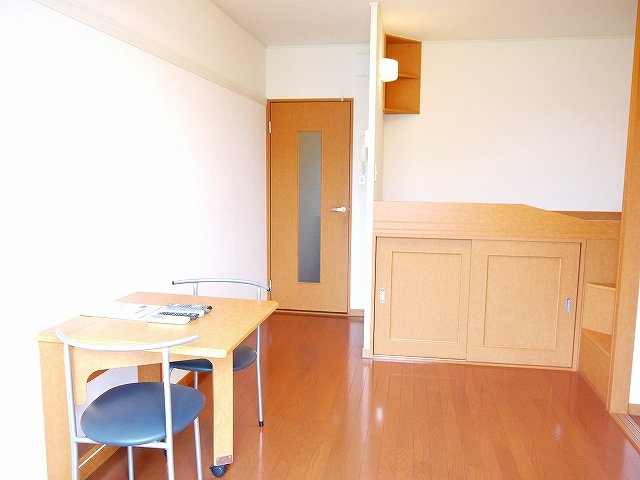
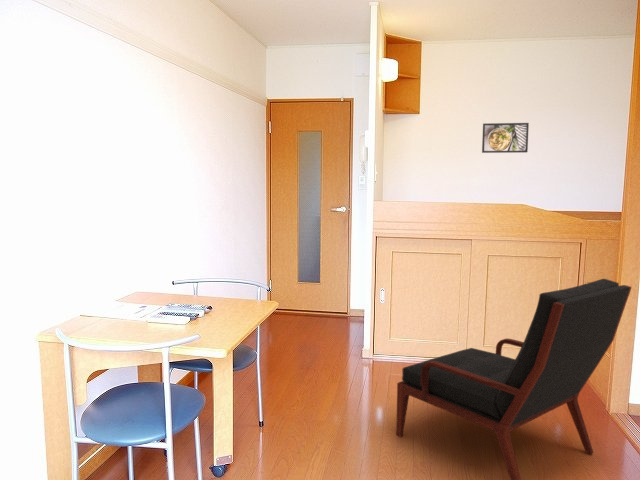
+ armchair [395,278,633,480]
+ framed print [481,122,530,154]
